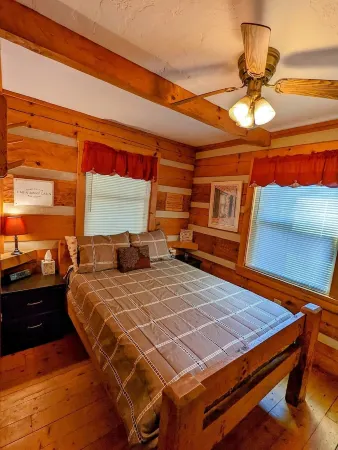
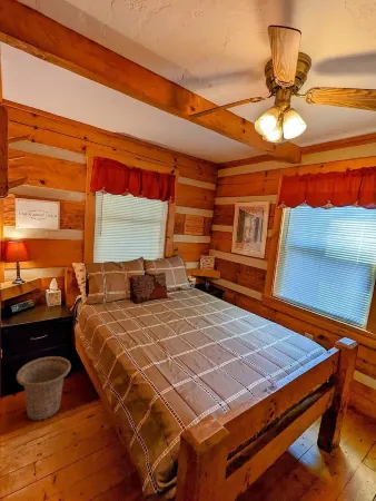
+ basket [16,355,72,422]
